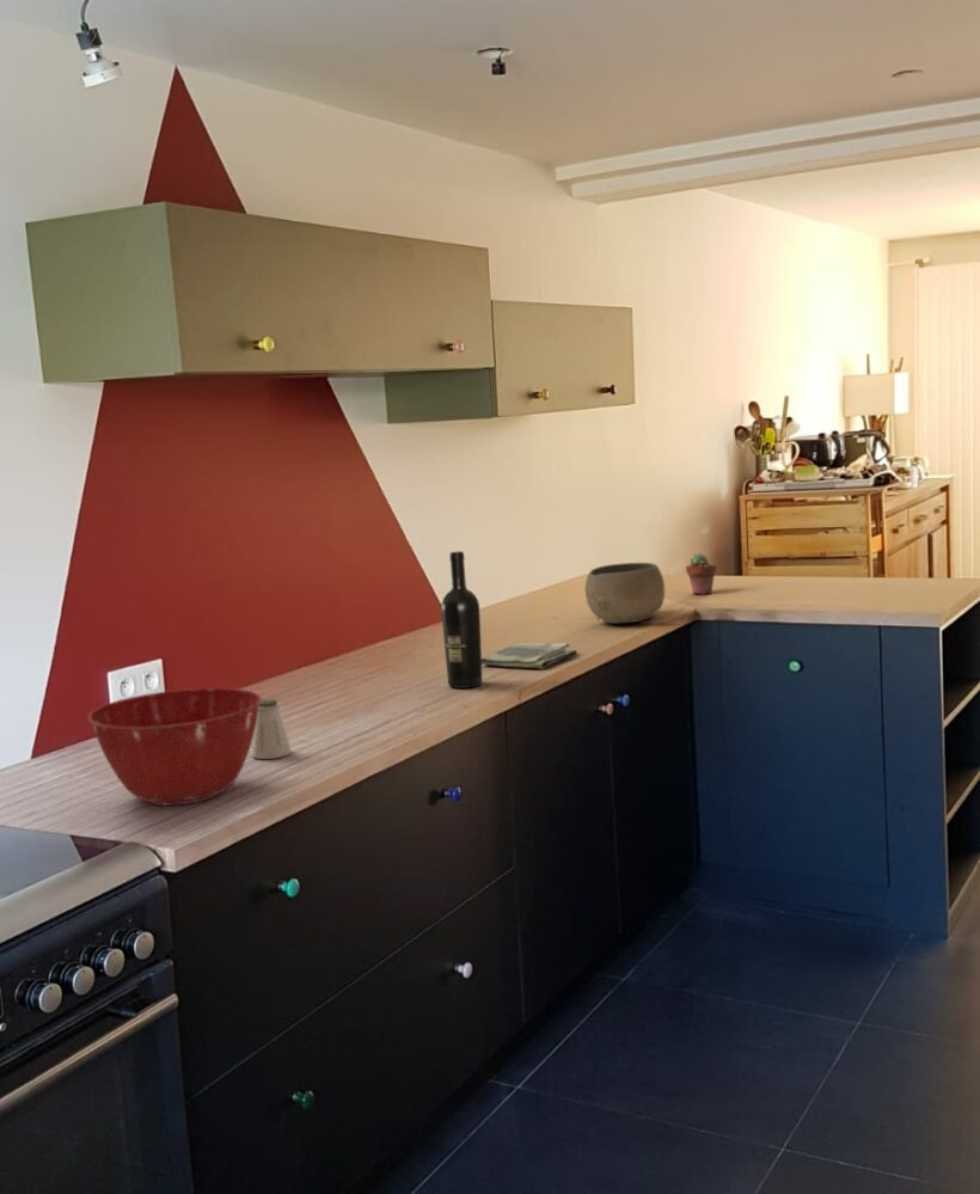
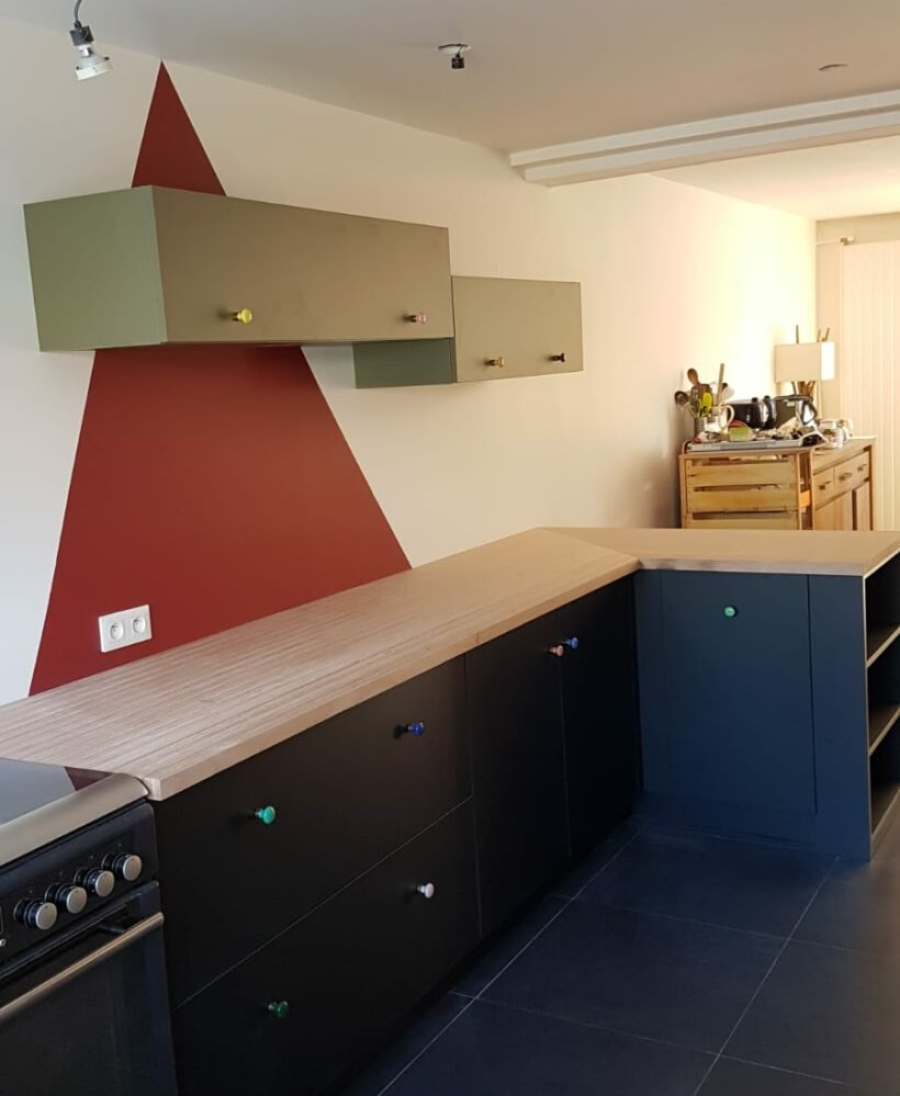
- potted succulent [685,552,718,595]
- saltshaker [251,698,293,760]
- wine bottle [440,550,484,690]
- mixing bowl [87,687,263,807]
- dish towel [482,642,578,671]
- bowl [583,562,666,625]
